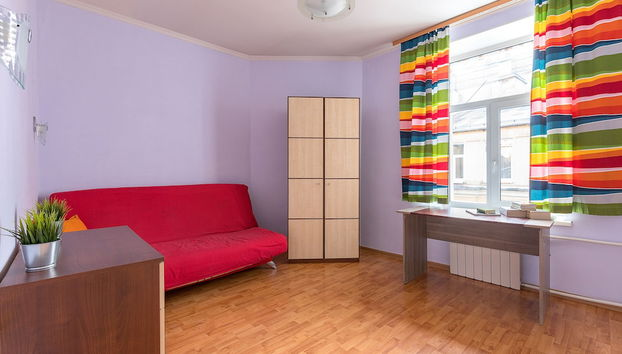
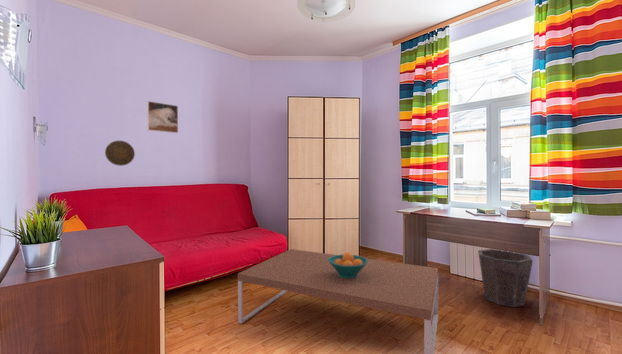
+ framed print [146,100,179,134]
+ waste bin [477,248,534,308]
+ fruit bowl [328,251,368,279]
+ decorative plate [104,140,136,167]
+ coffee table [237,248,439,354]
